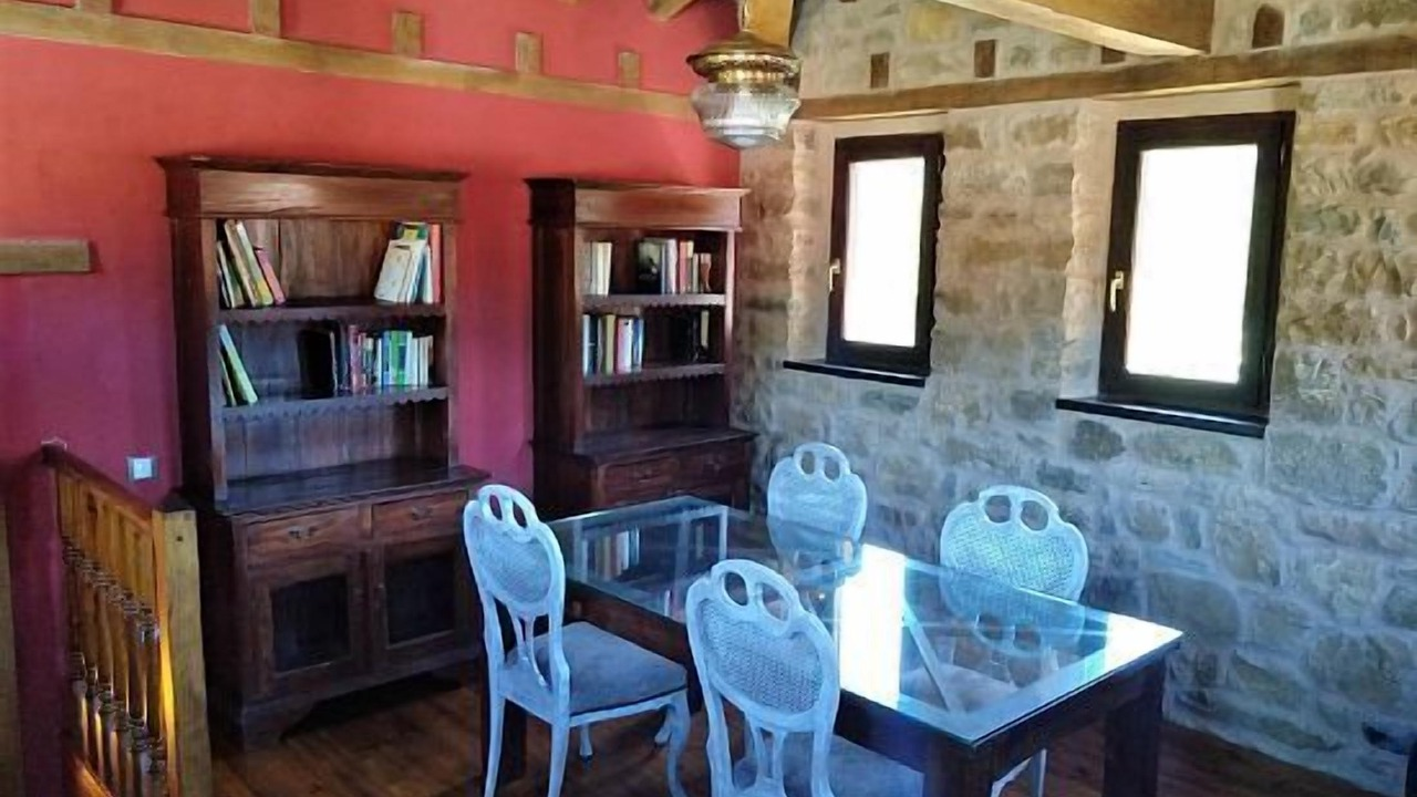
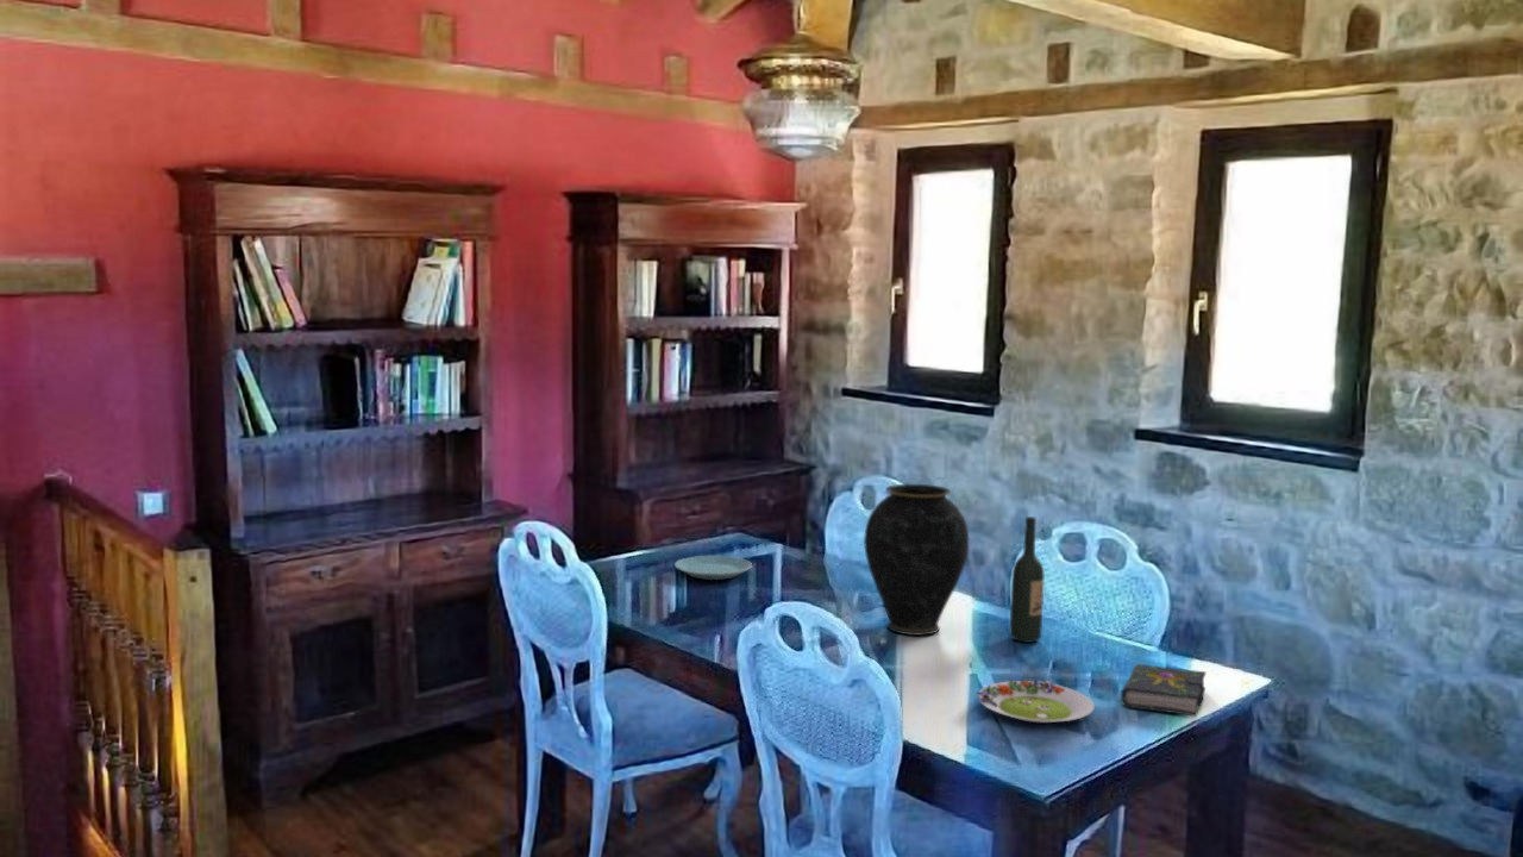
+ plate [673,555,753,581]
+ book [1120,663,1207,718]
+ wine bottle [1009,515,1045,644]
+ salad plate [974,678,1096,724]
+ vase [863,483,970,637]
